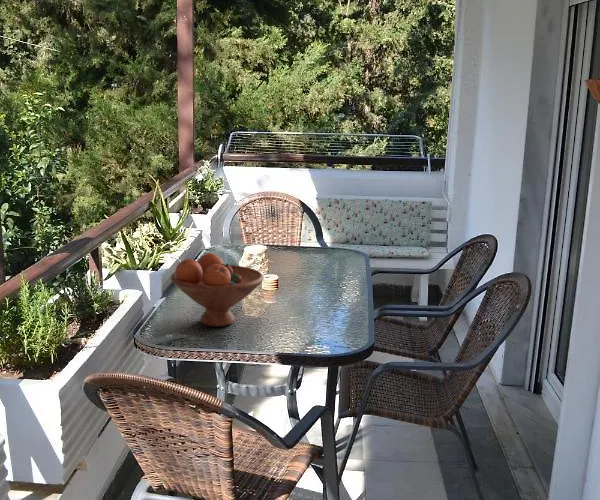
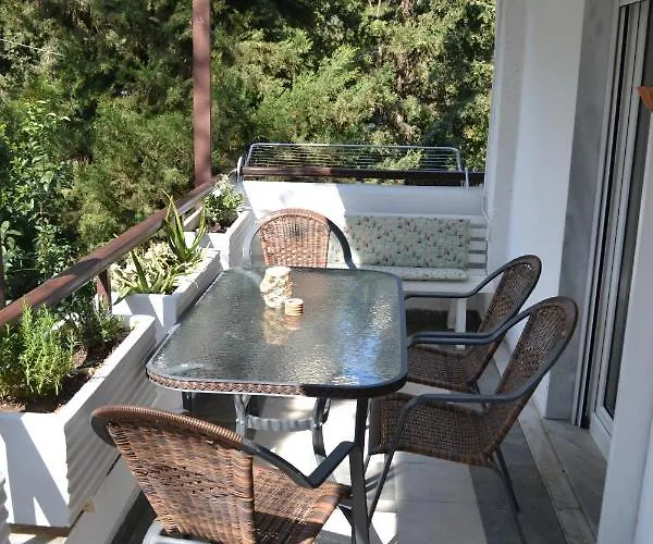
- fruit bowl [170,252,265,327]
